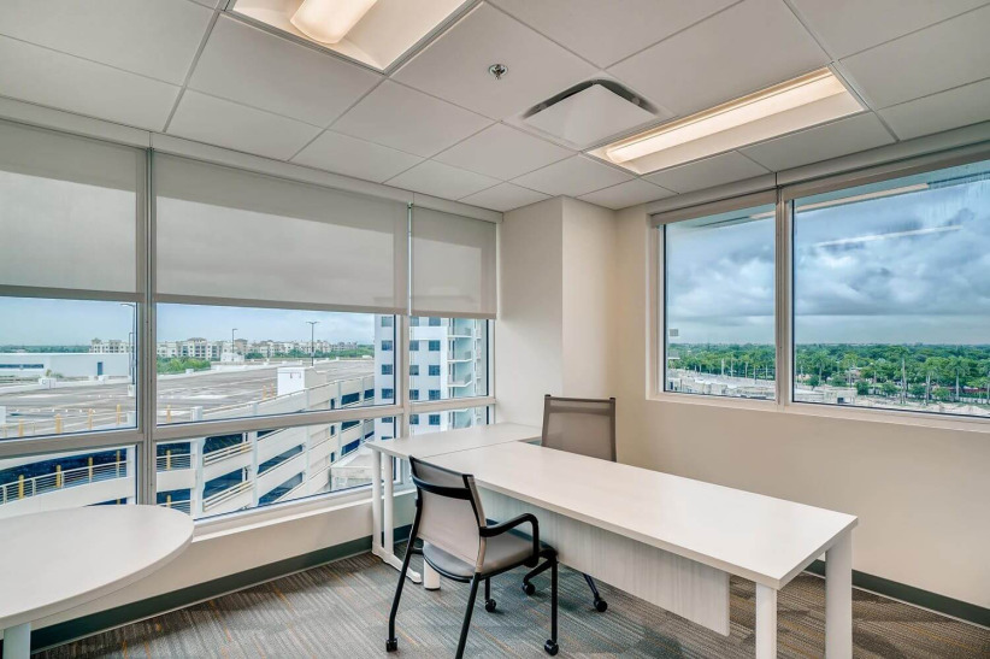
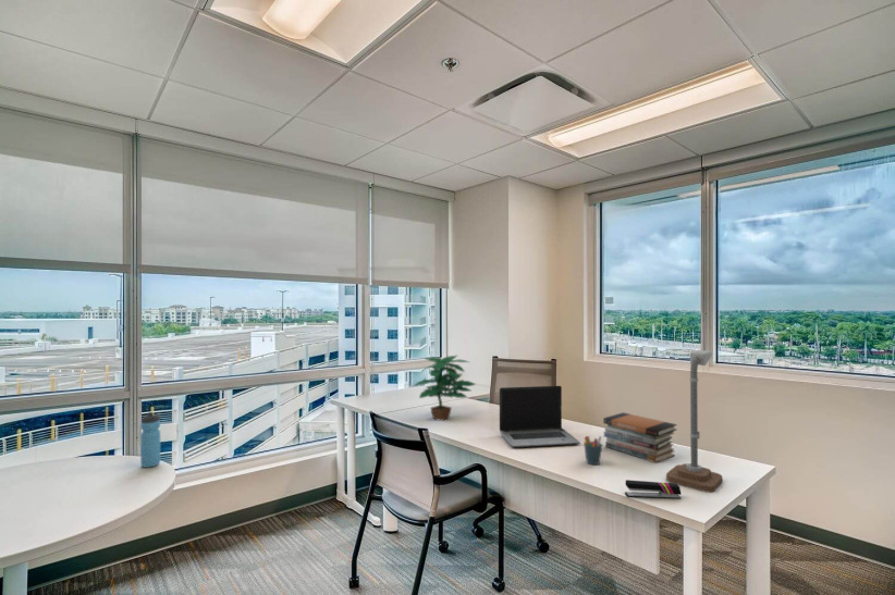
+ stapler [624,479,682,500]
+ potted plant [413,355,477,422]
+ laptop computer [499,385,581,448]
+ desk lamp [665,349,723,493]
+ pen holder [583,435,603,466]
+ book stack [602,411,678,463]
+ water bottle [139,411,161,469]
